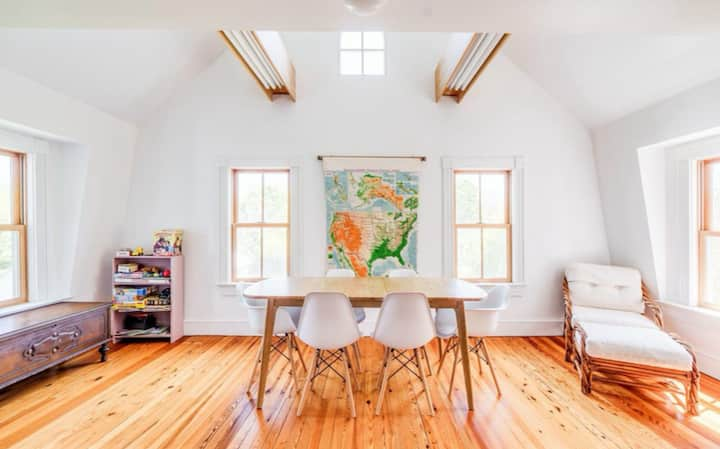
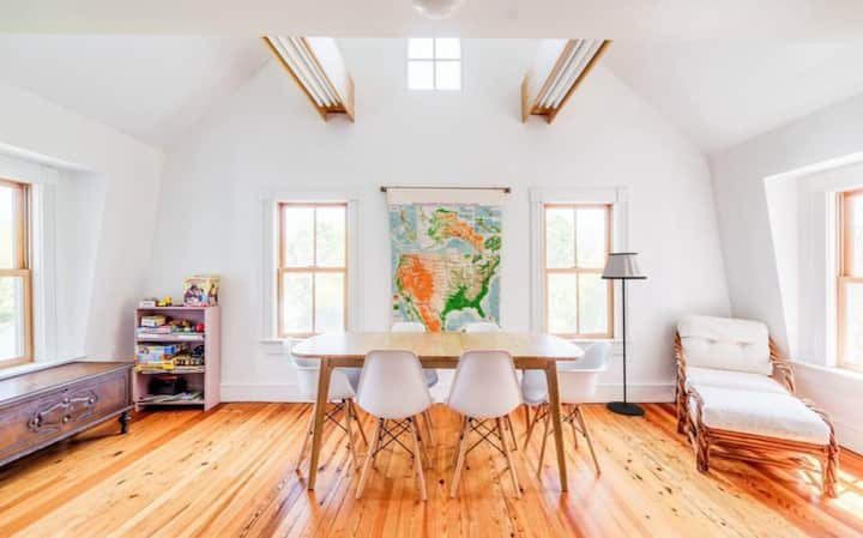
+ floor lamp [601,252,648,417]
